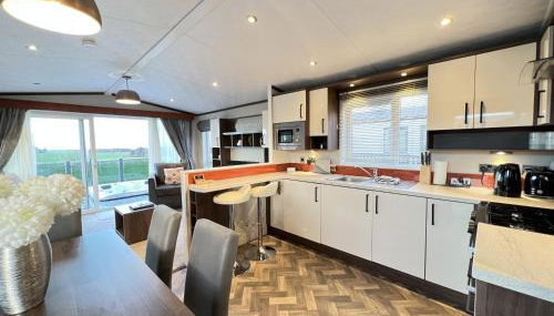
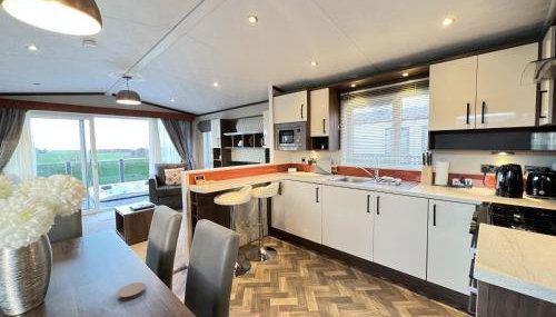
+ coaster [116,281,147,301]
